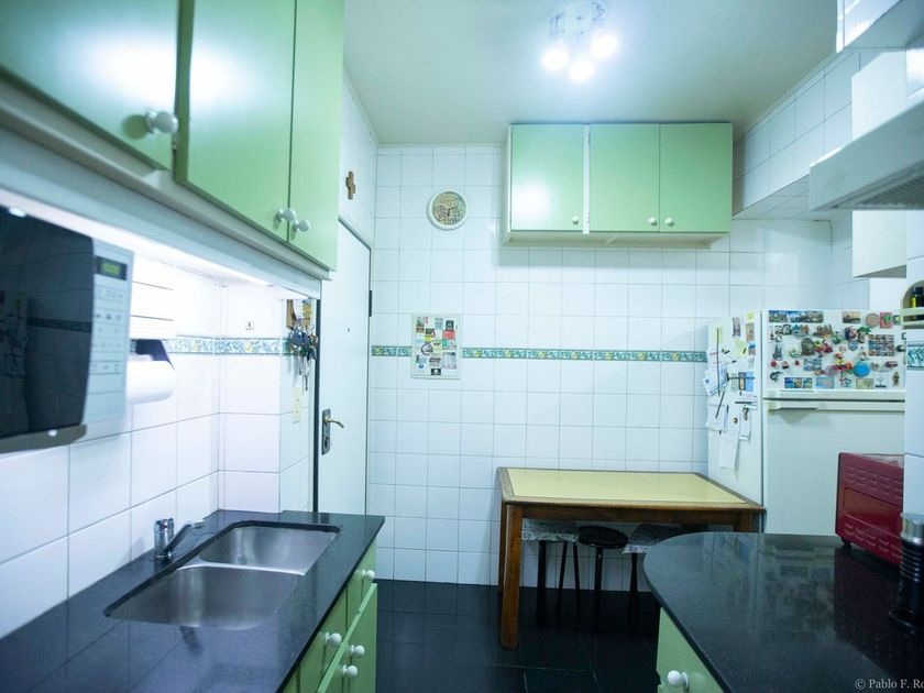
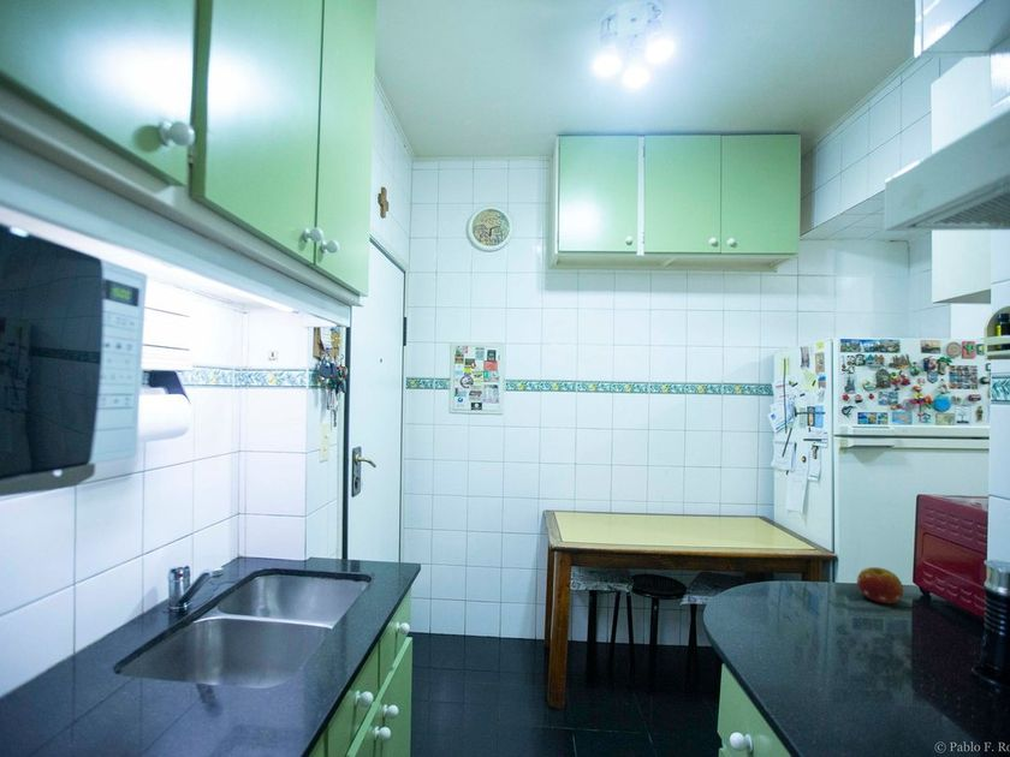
+ fruit [856,566,904,604]
